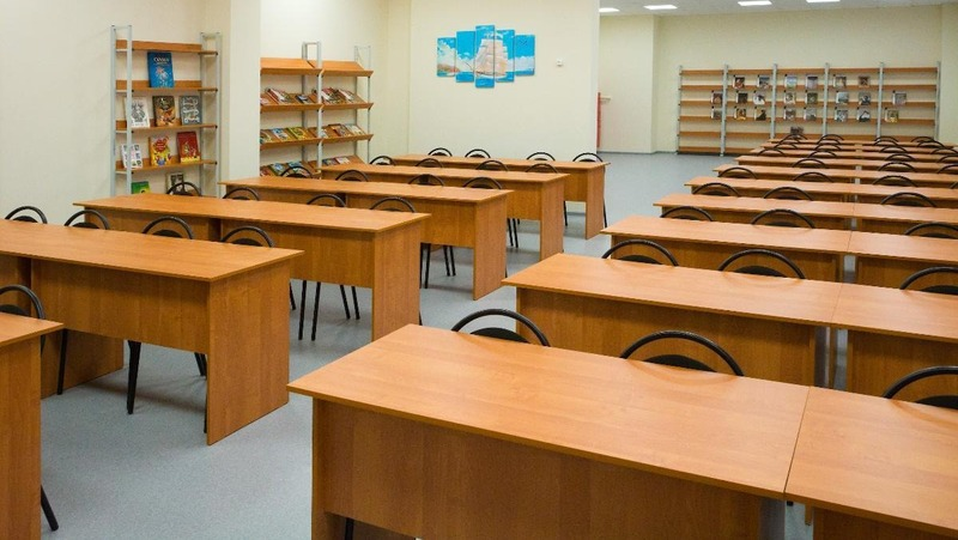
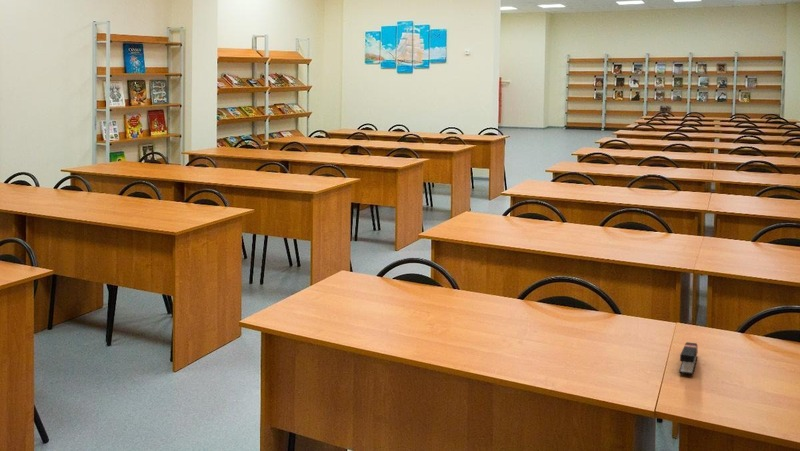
+ stapler [678,341,699,376]
